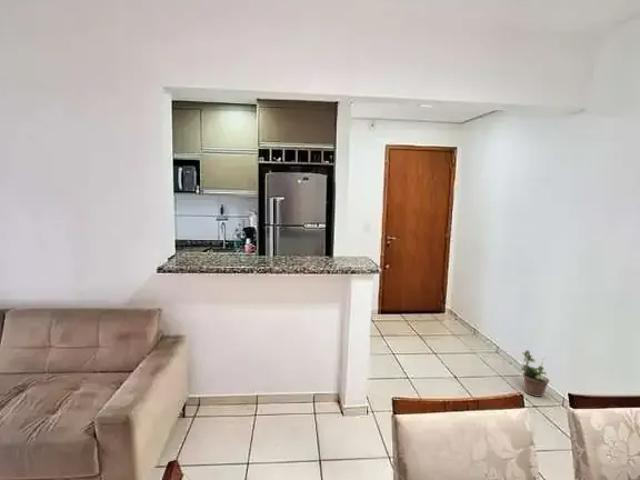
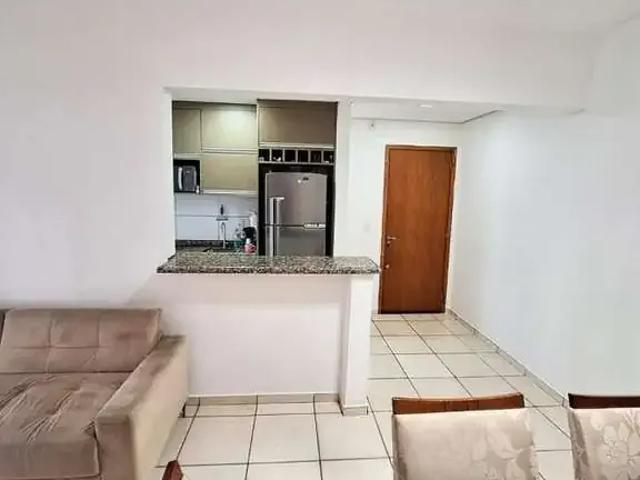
- potted plant [519,349,551,398]
